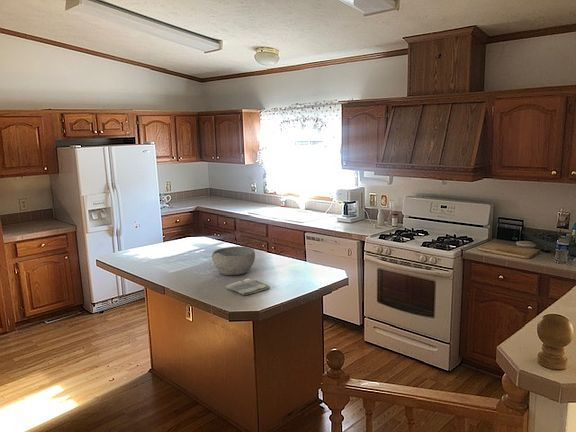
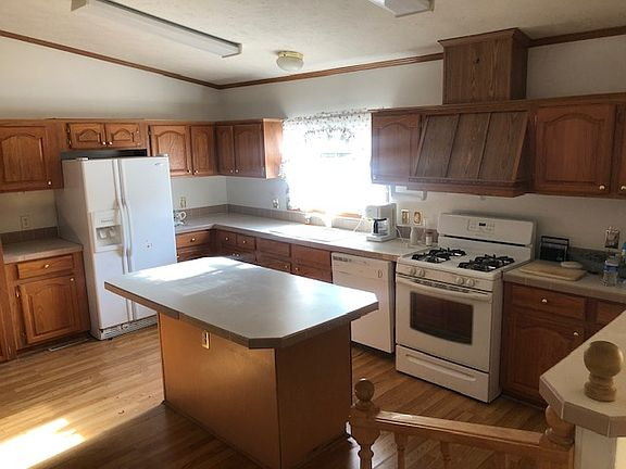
- bowl [211,246,256,276]
- dish towel [225,277,271,296]
